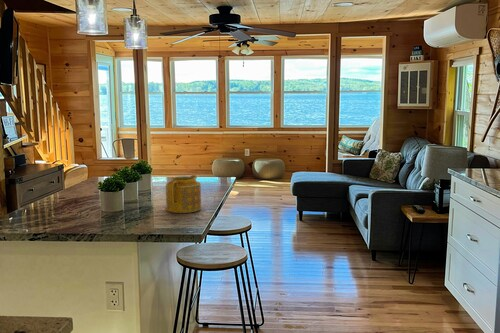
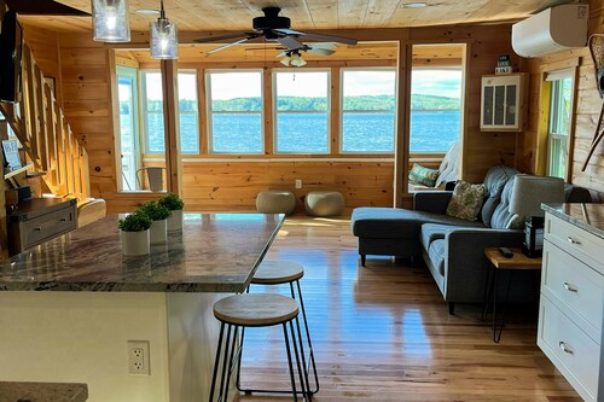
- teapot [165,174,202,214]
